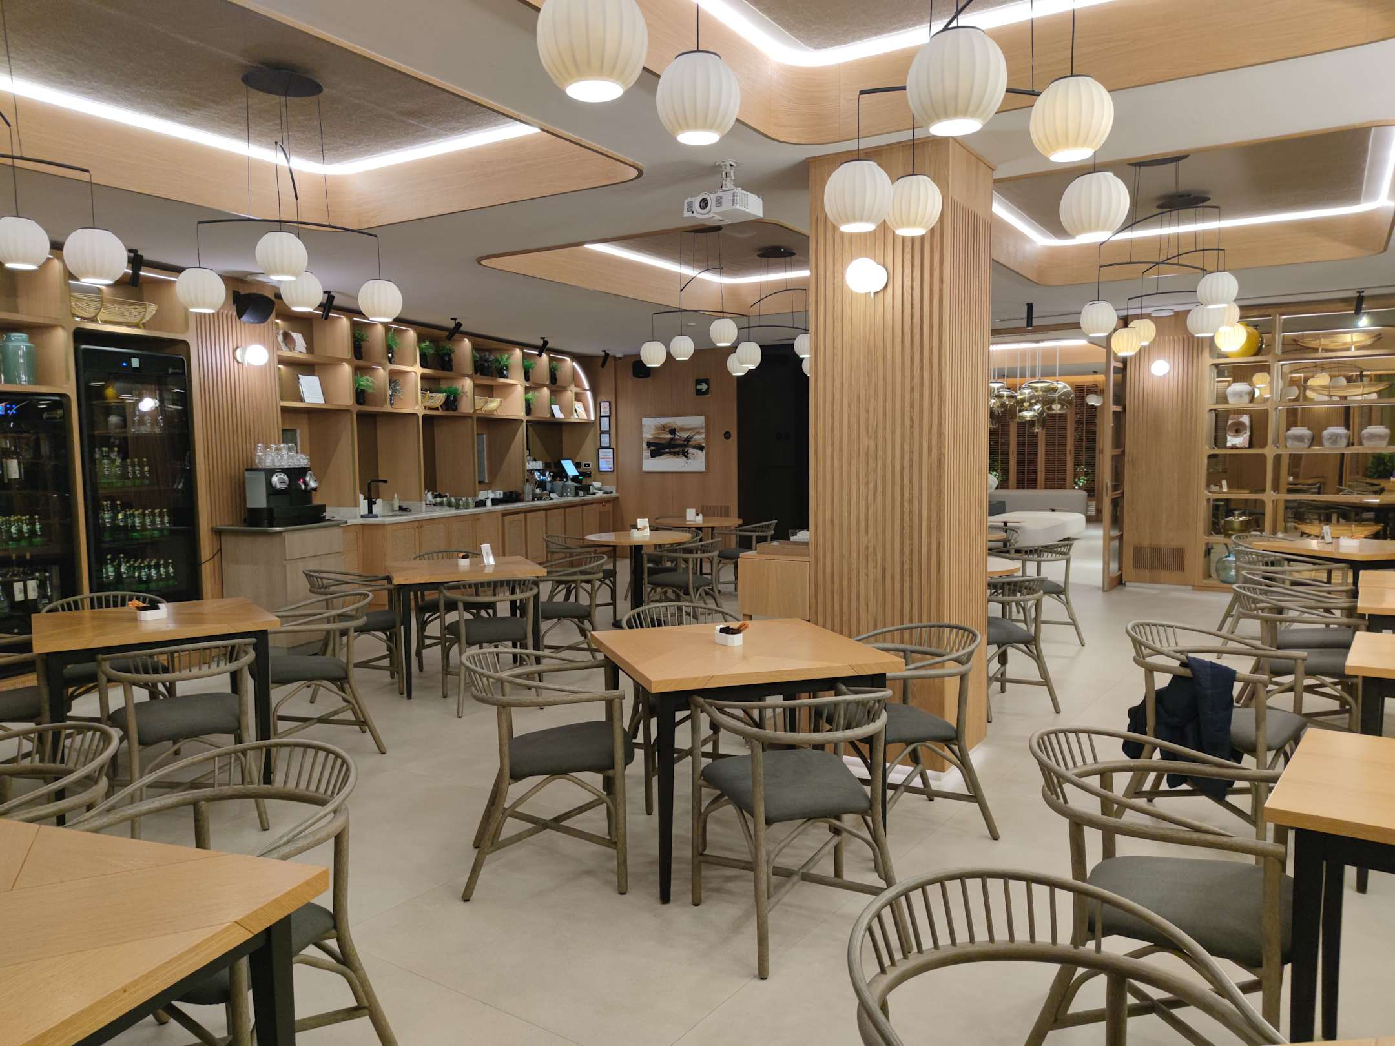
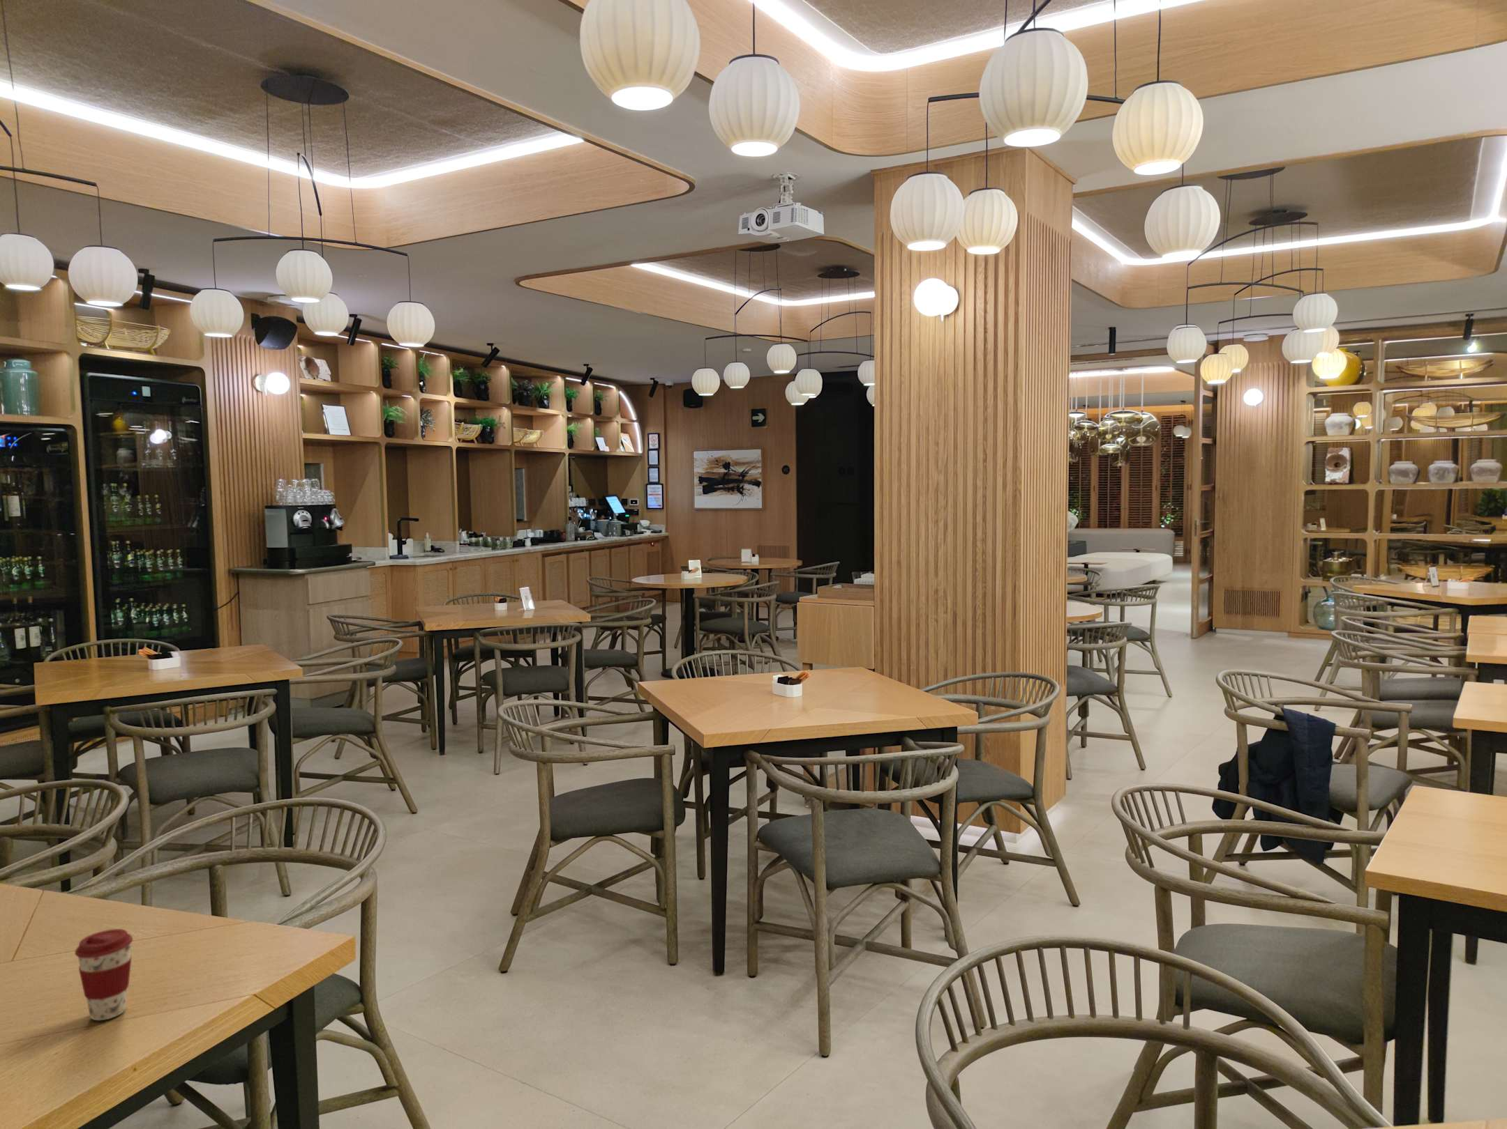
+ coffee cup [74,929,133,1021]
